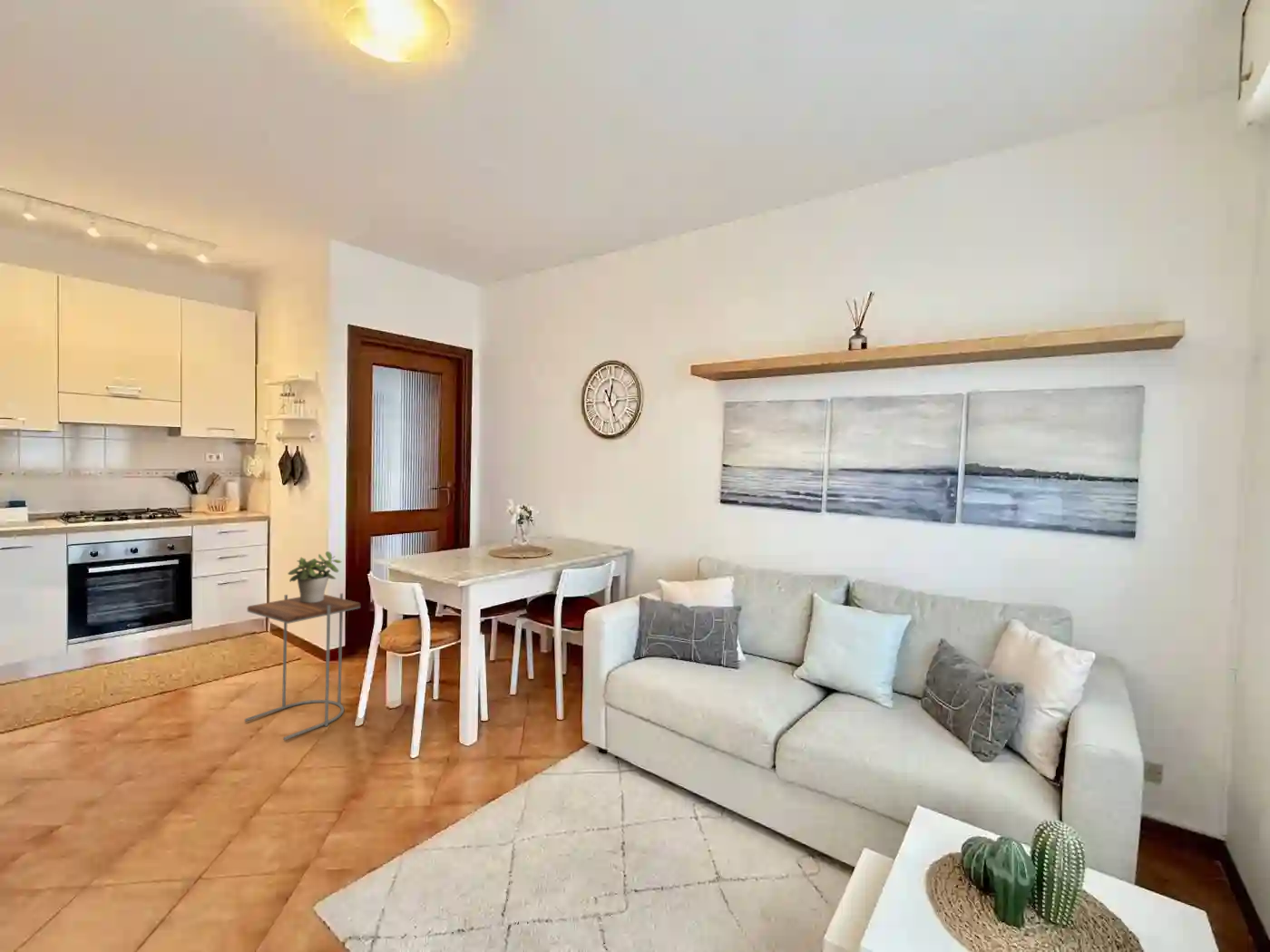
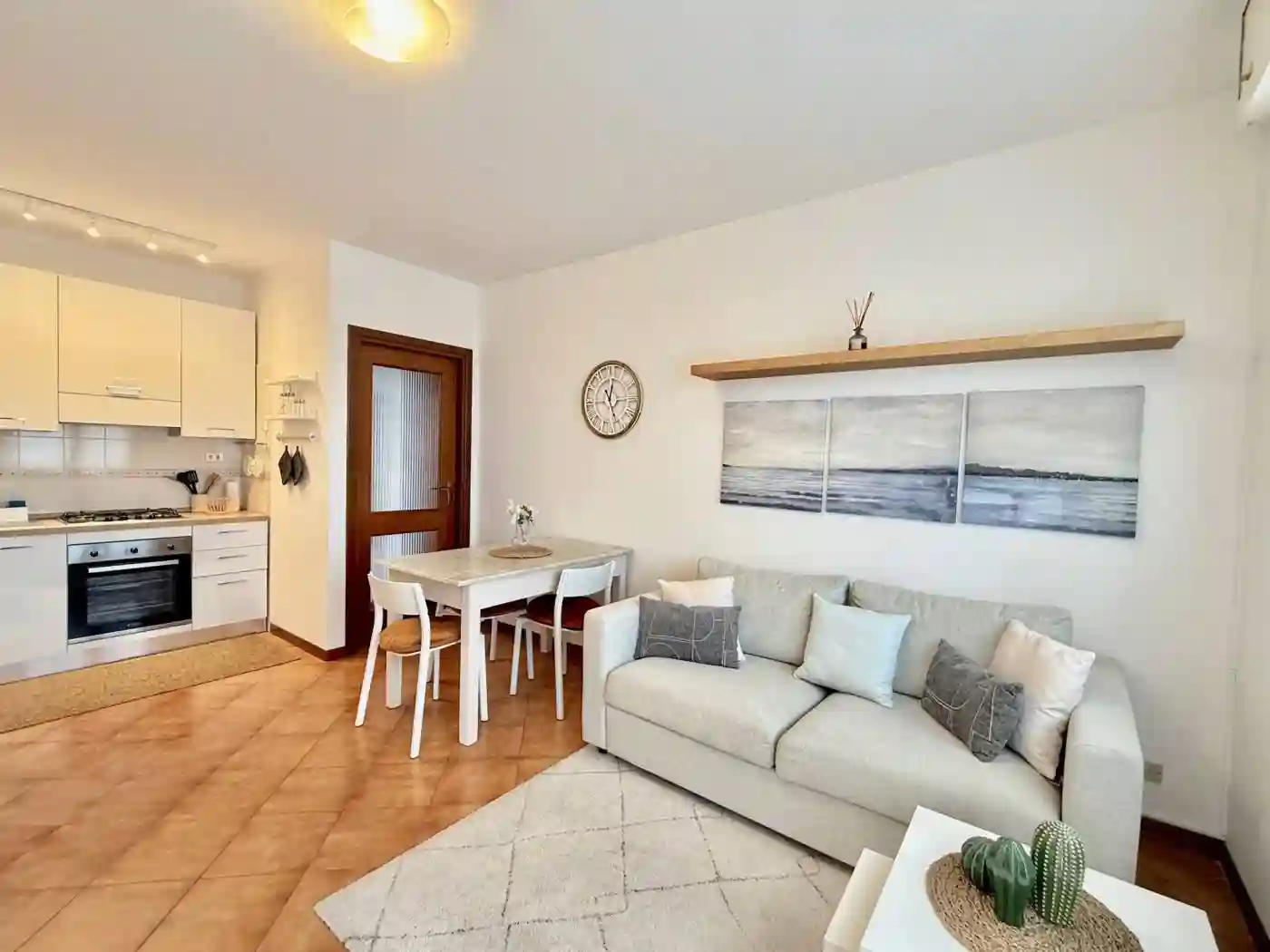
- potted plant [287,550,342,602]
- side table [244,592,361,742]
